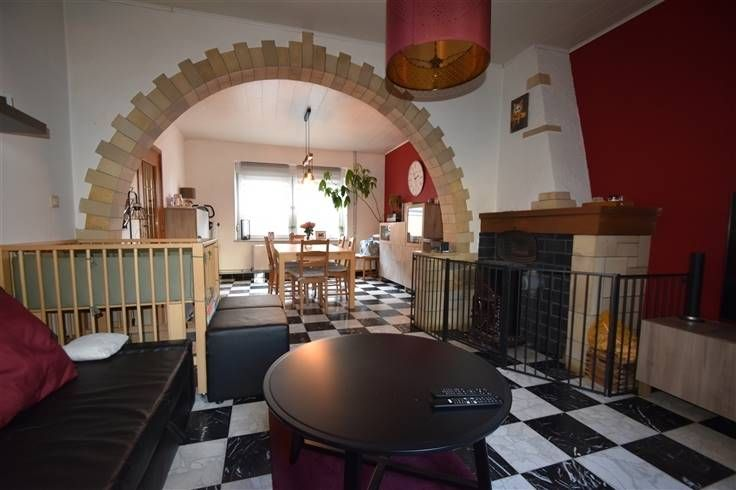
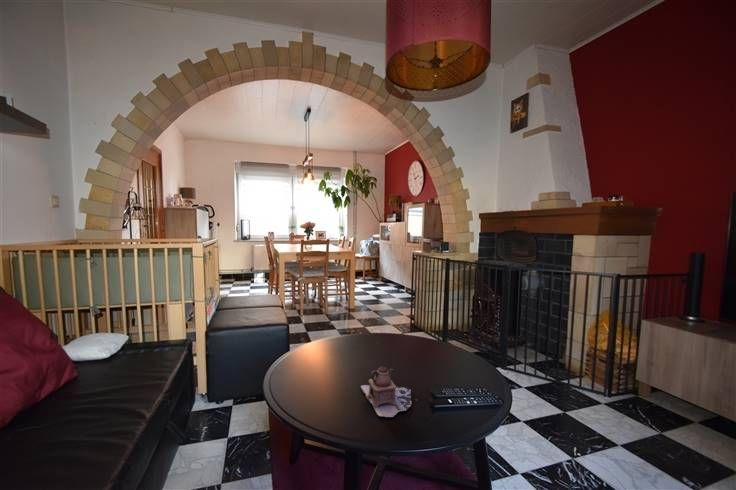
+ teapot [360,360,412,418]
